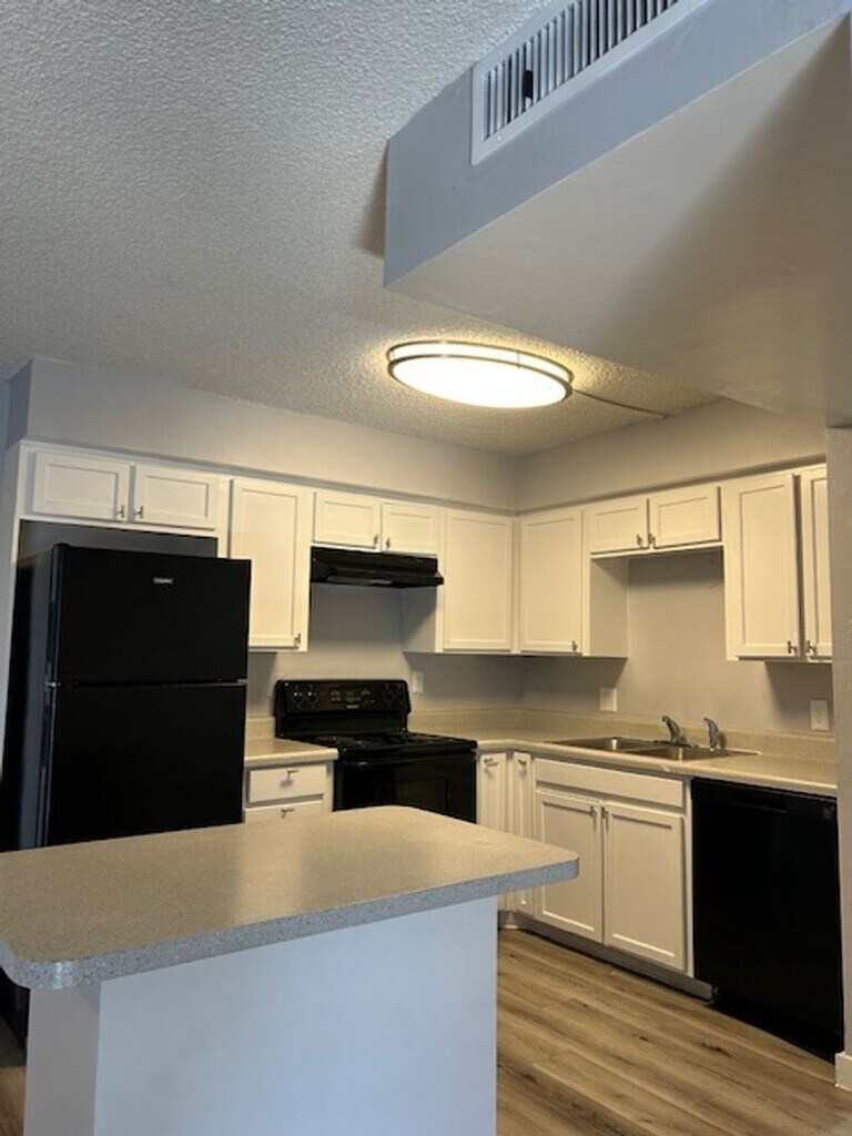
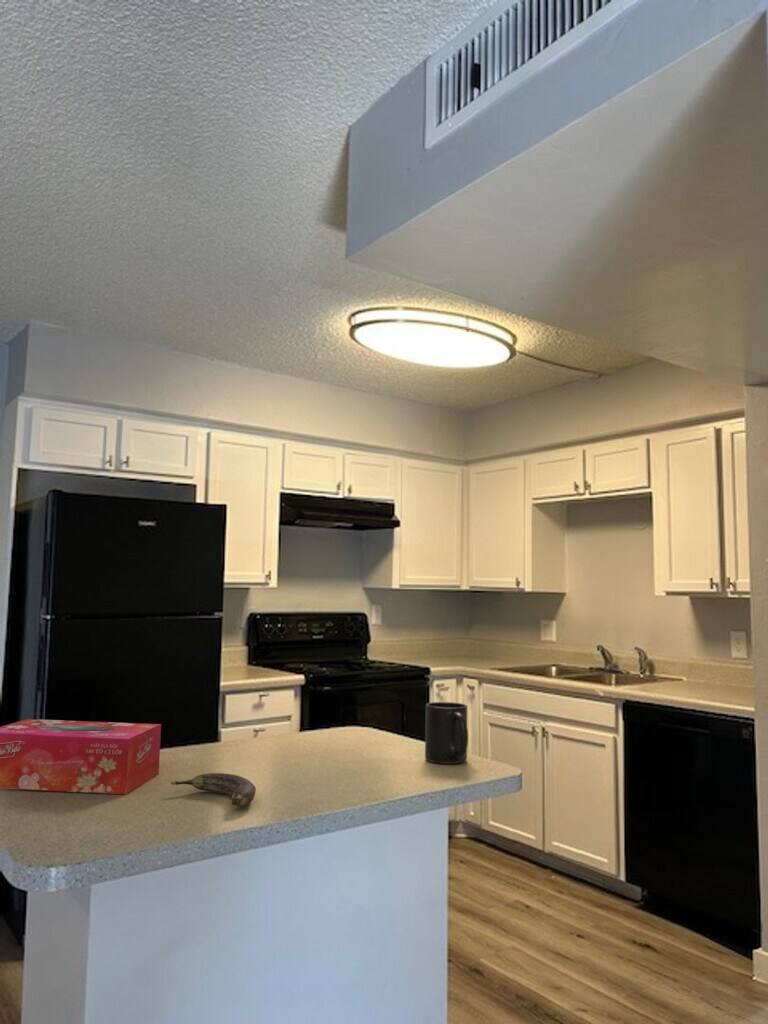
+ mug [424,701,469,765]
+ banana [170,772,257,808]
+ tissue box [0,718,162,795]
